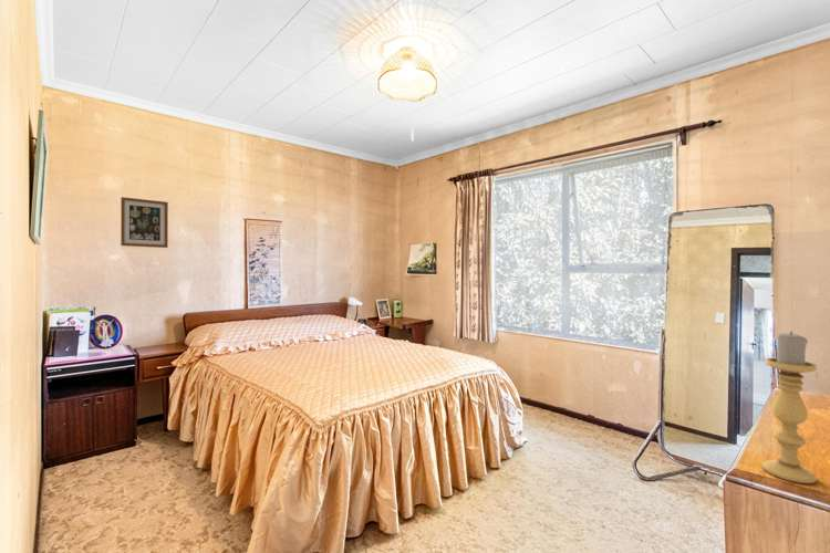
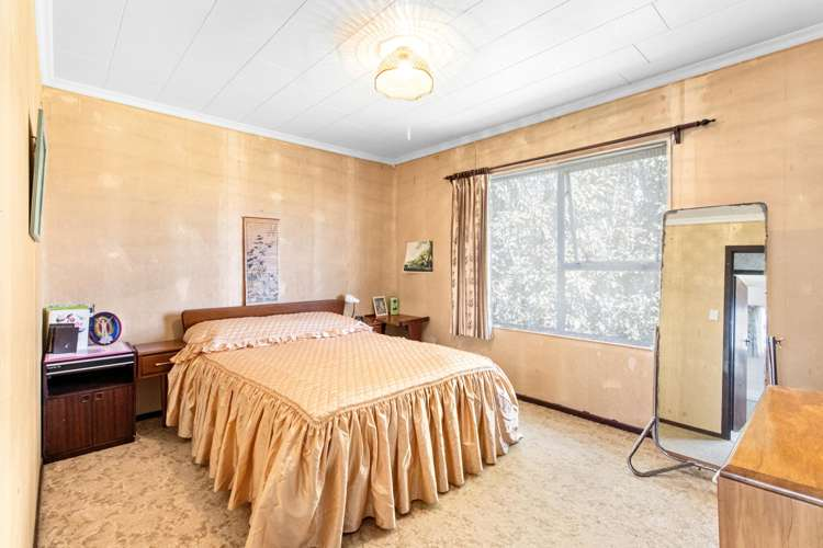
- candle holder [761,331,818,484]
- wall art [120,196,169,249]
